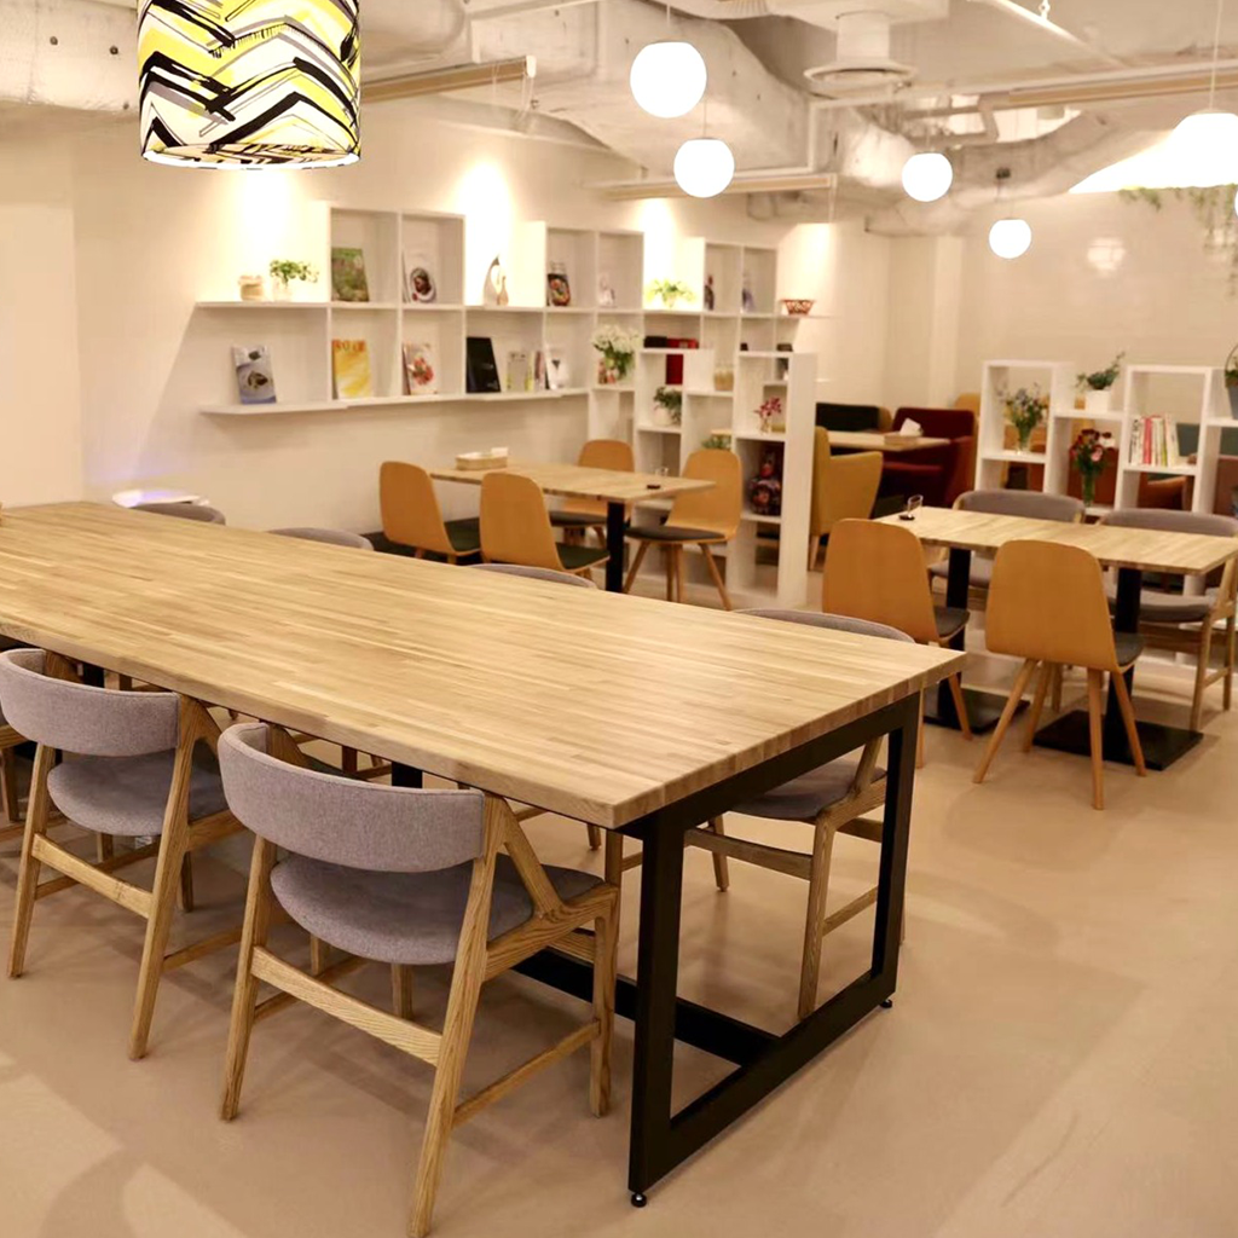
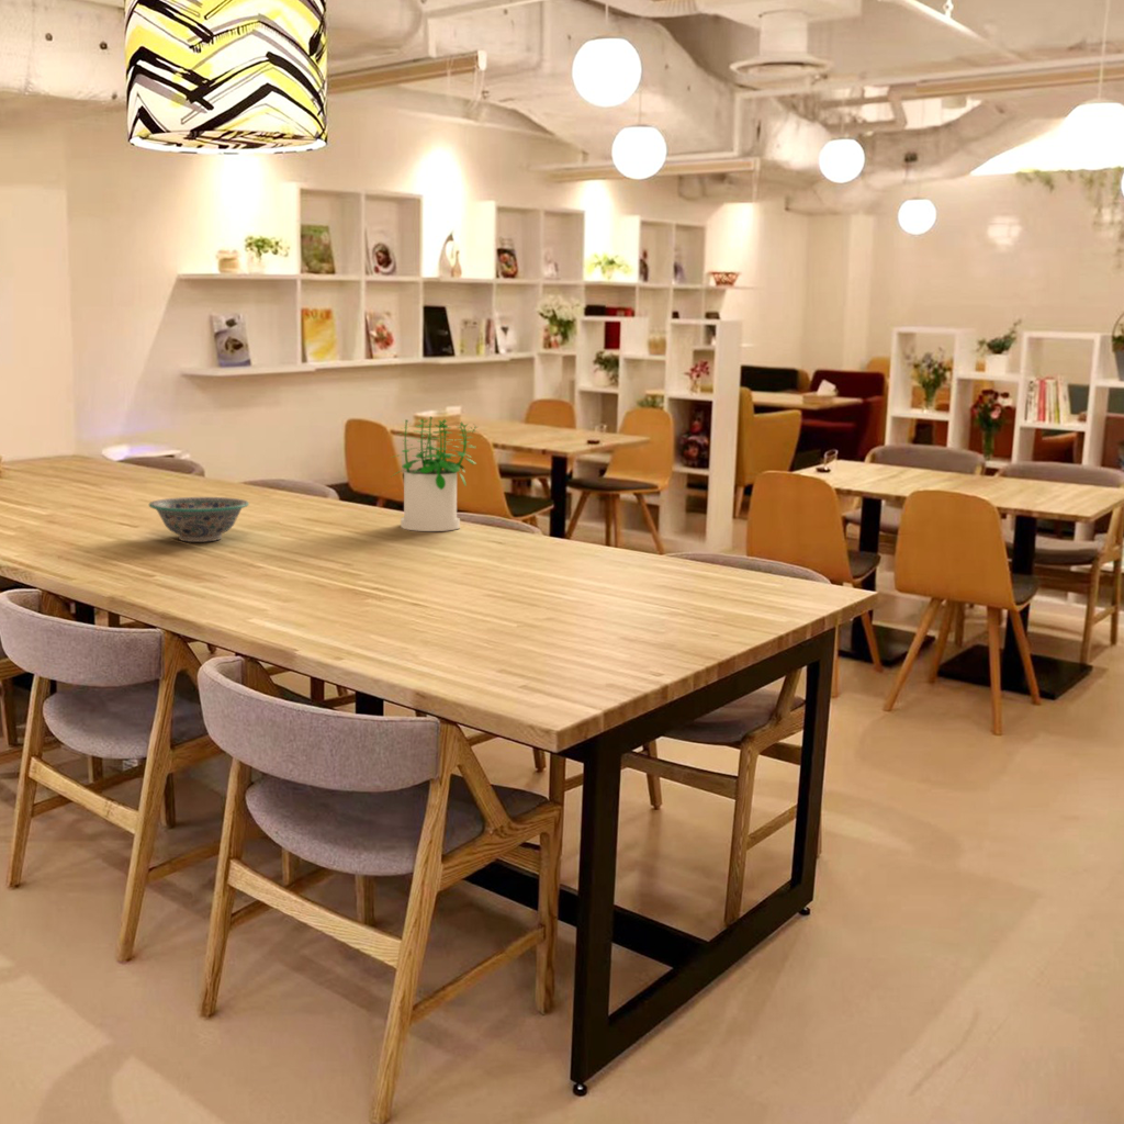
+ potted plant [391,416,480,532]
+ decorative bowl [148,496,250,543]
